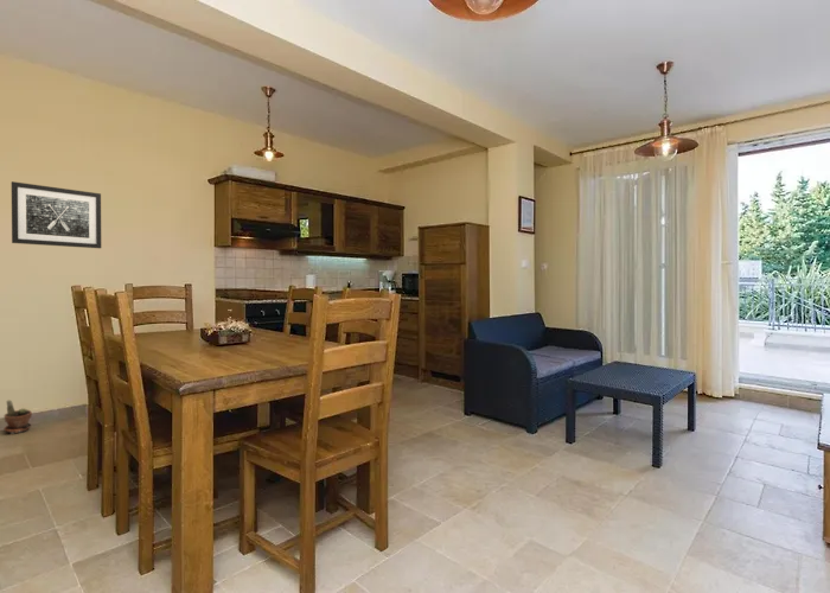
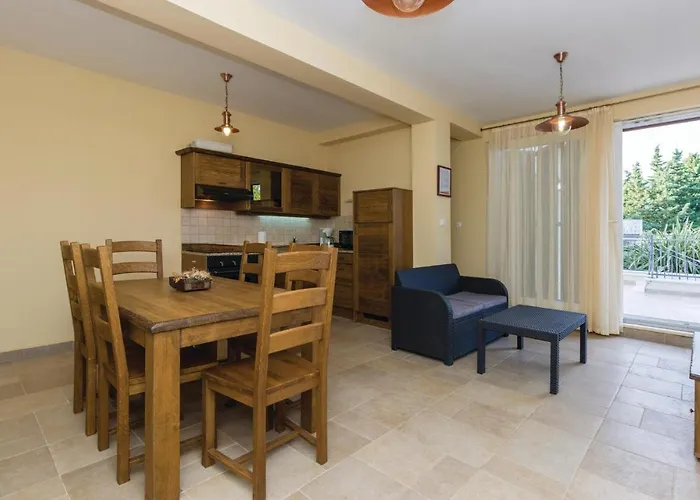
- wall art [11,180,102,249]
- potted plant [2,398,33,434]
